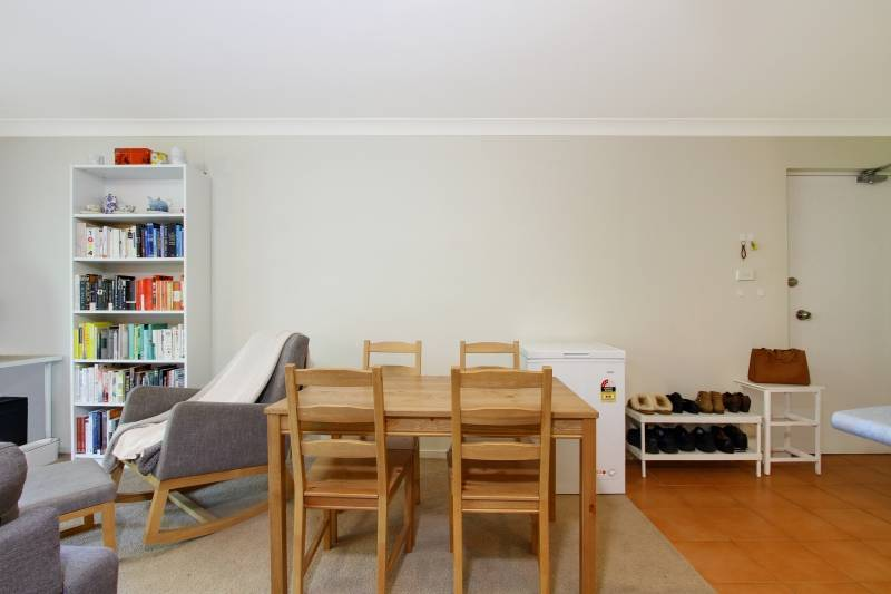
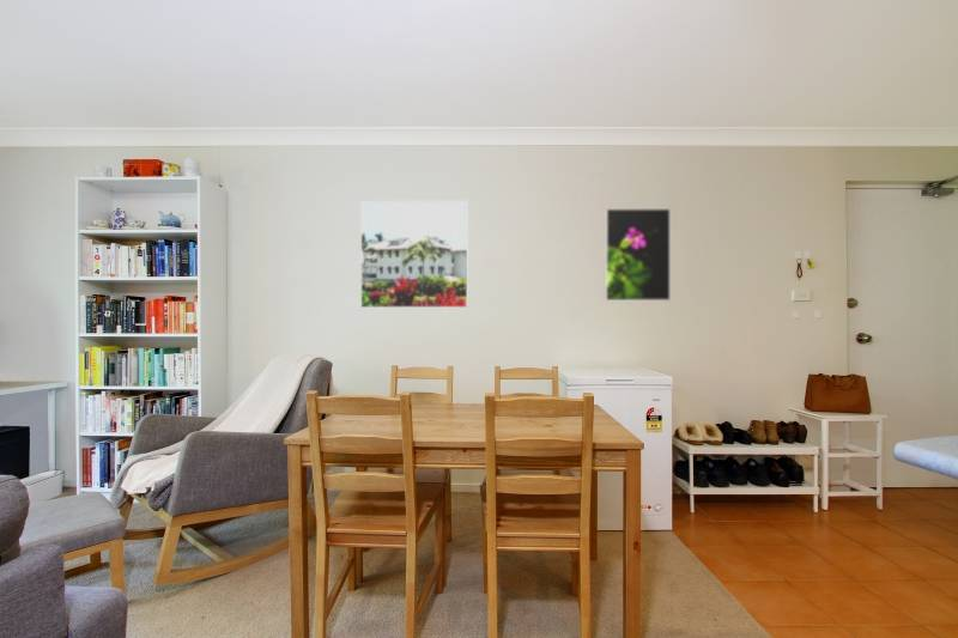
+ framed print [359,200,468,309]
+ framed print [604,207,672,302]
